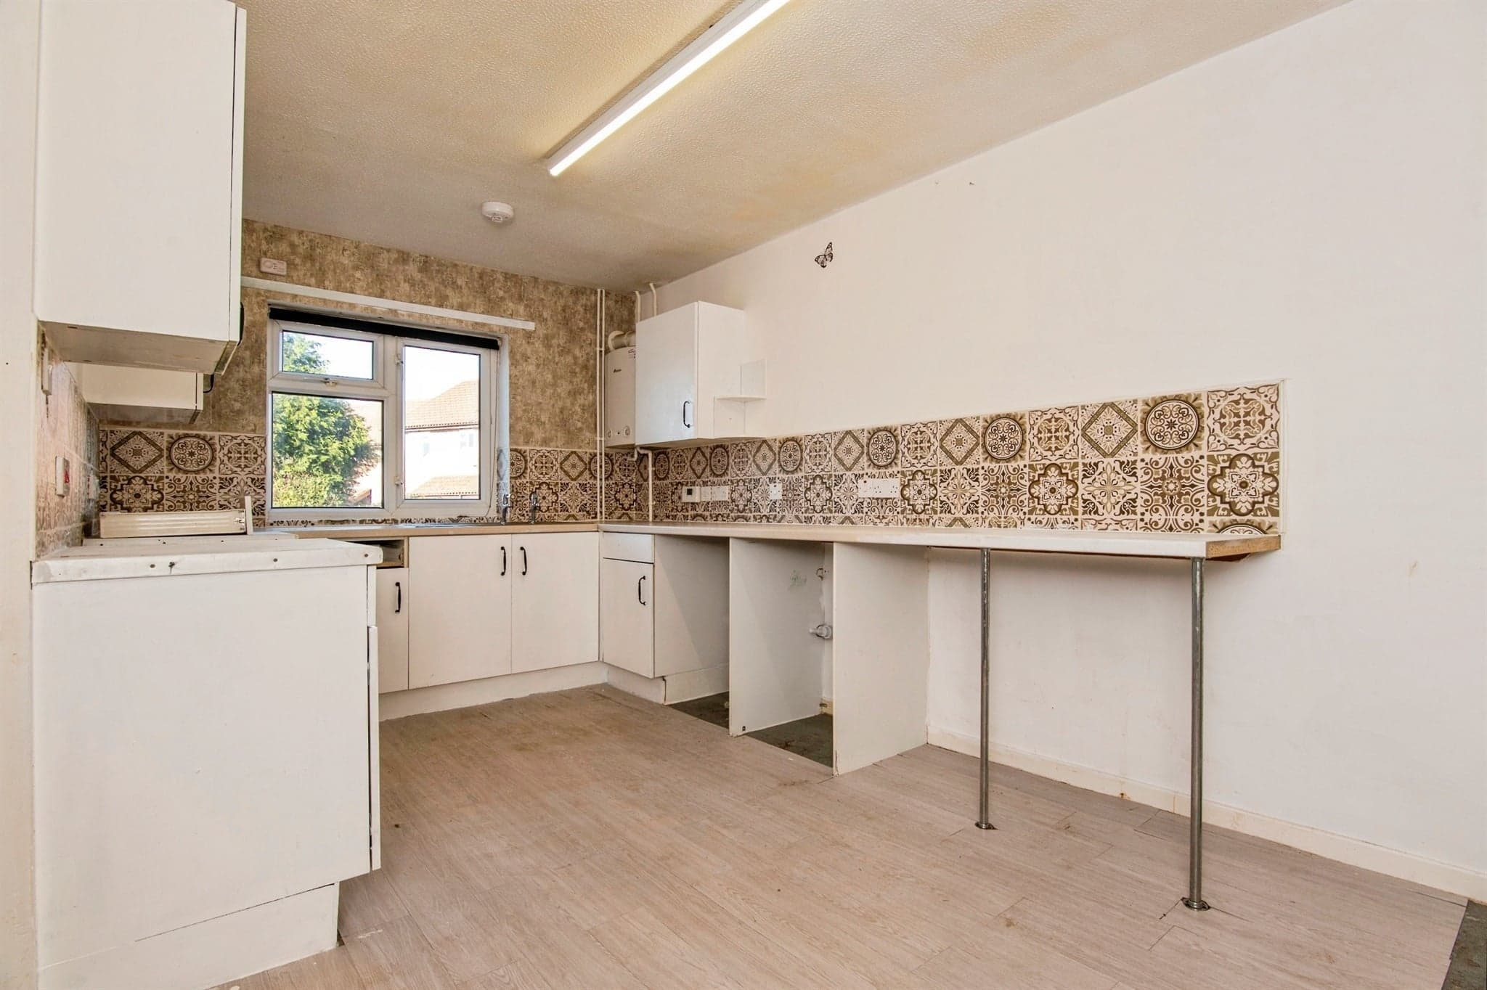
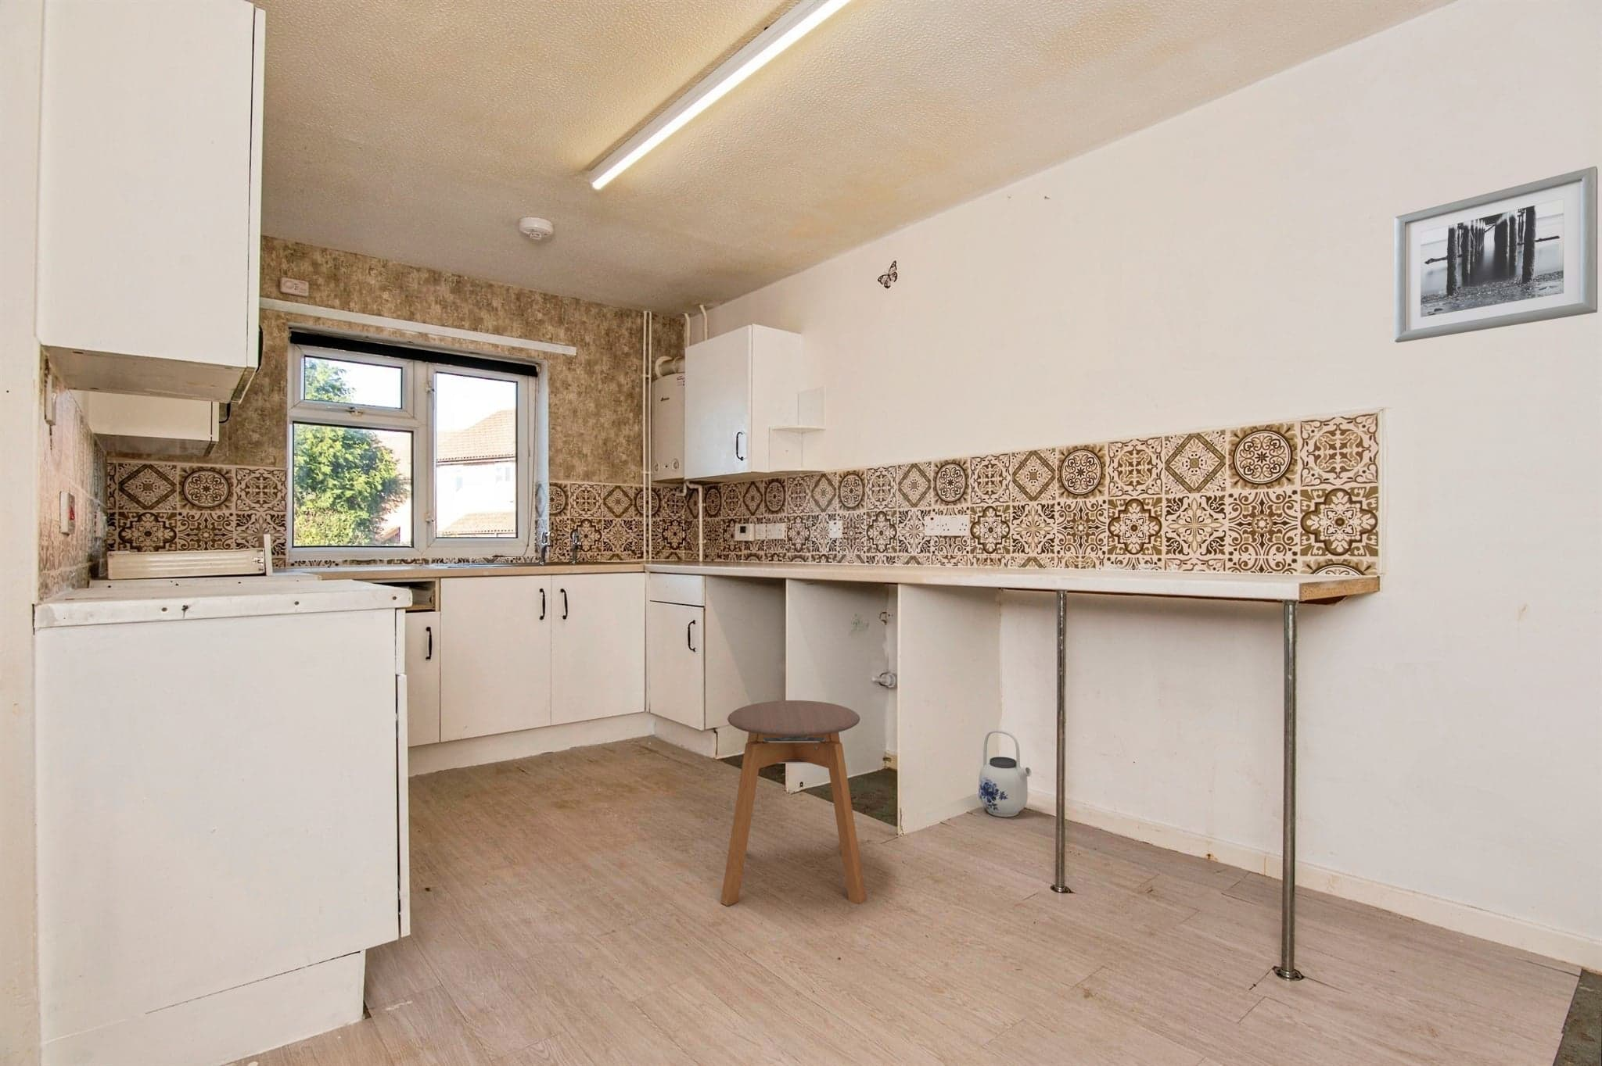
+ wall art [1394,165,1598,343]
+ stool [720,700,868,907]
+ teapot [978,729,1033,817]
